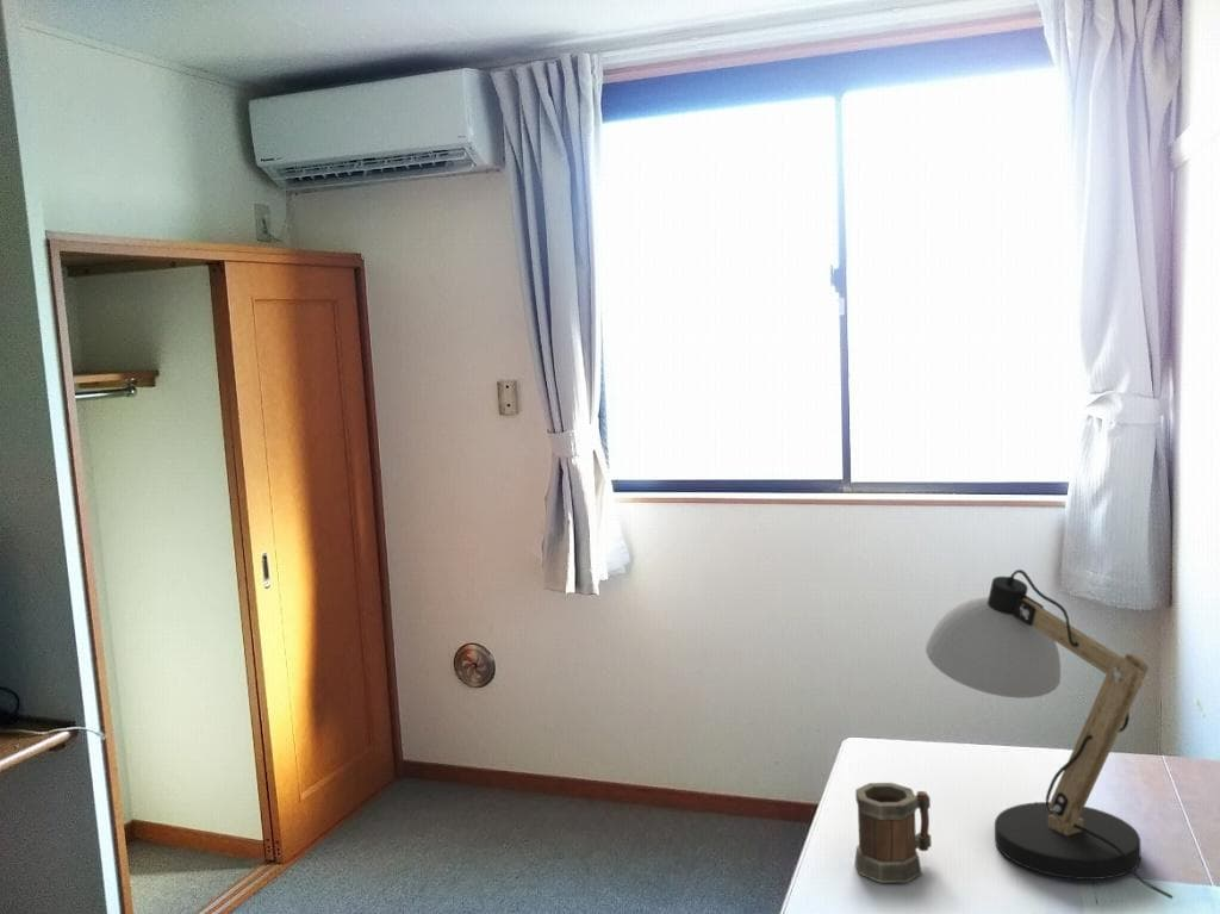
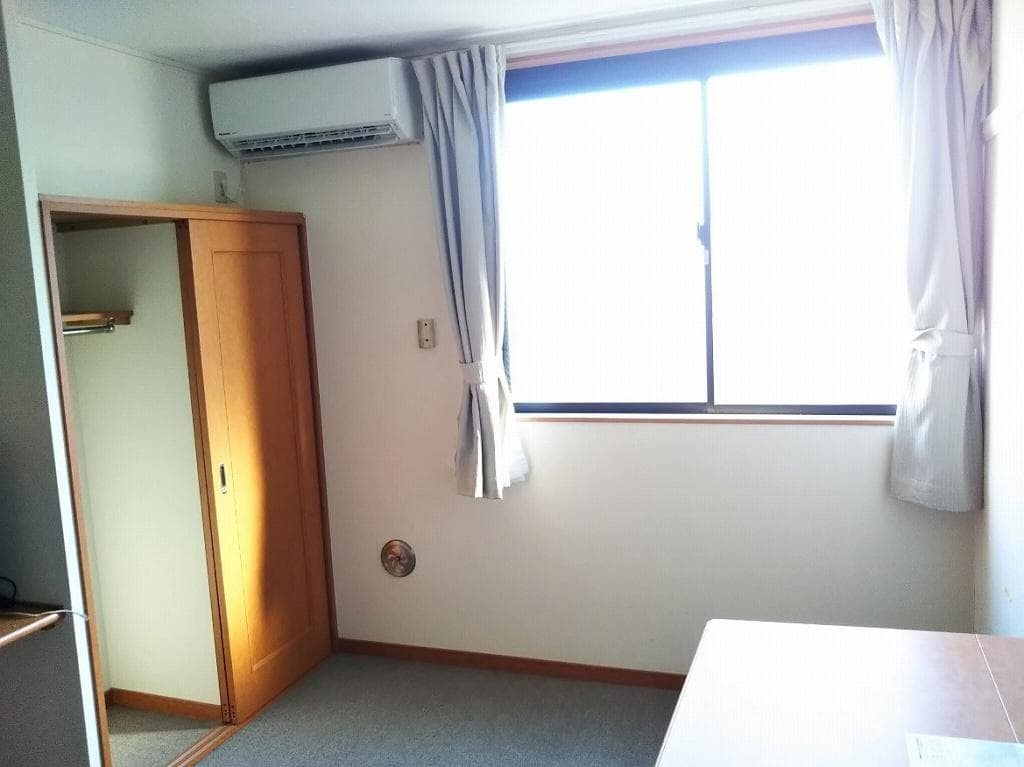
- mug [854,782,933,883]
- desk lamp [925,568,1175,900]
